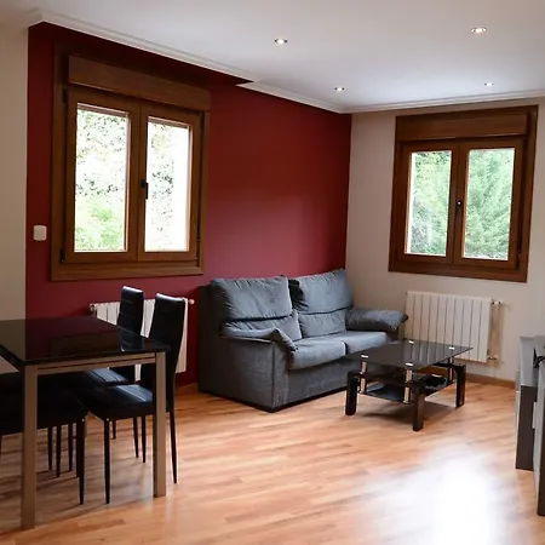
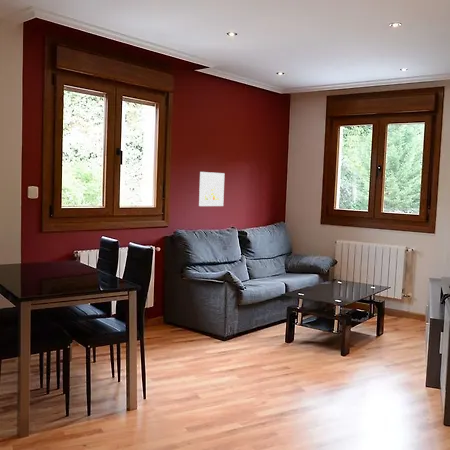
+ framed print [198,171,225,207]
